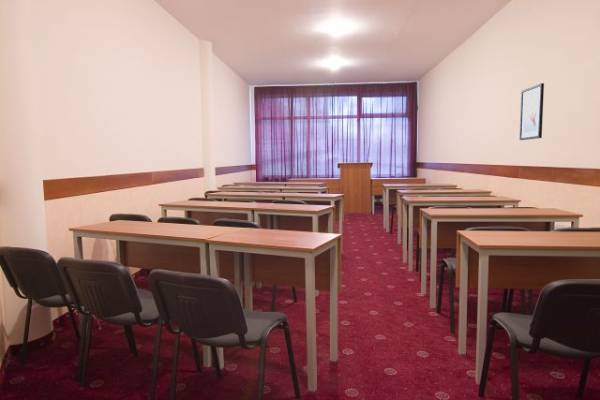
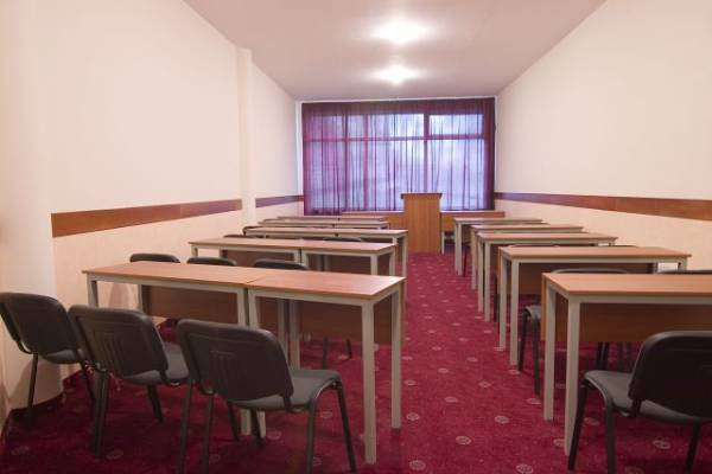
- wall art [519,82,545,141]
